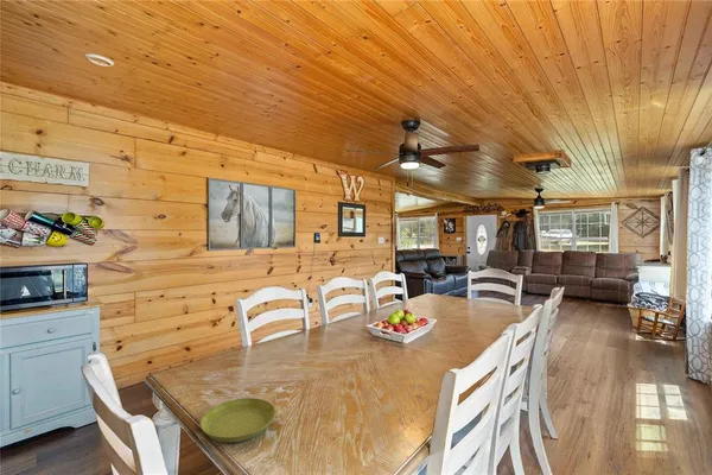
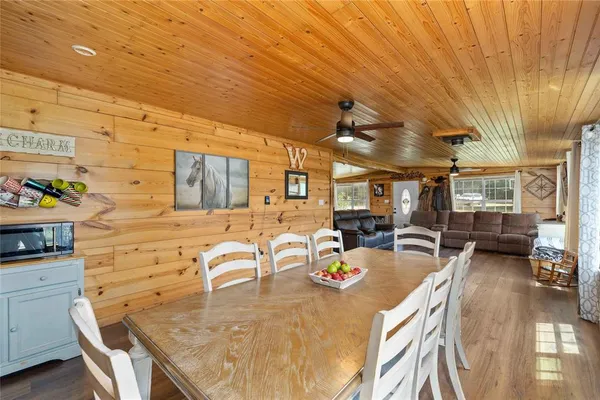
- saucer [199,397,276,443]
